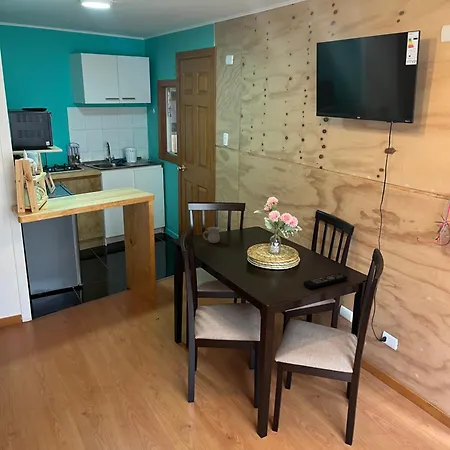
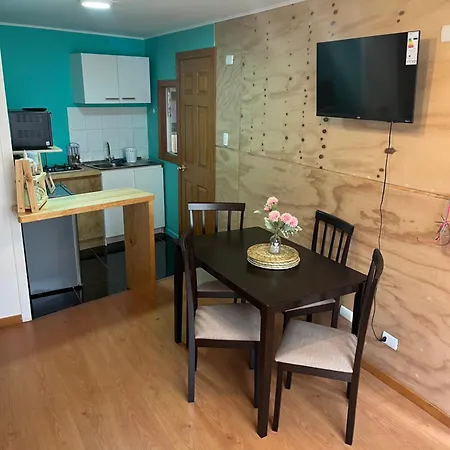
- remote control [303,272,348,290]
- mug [202,226,221,244]
